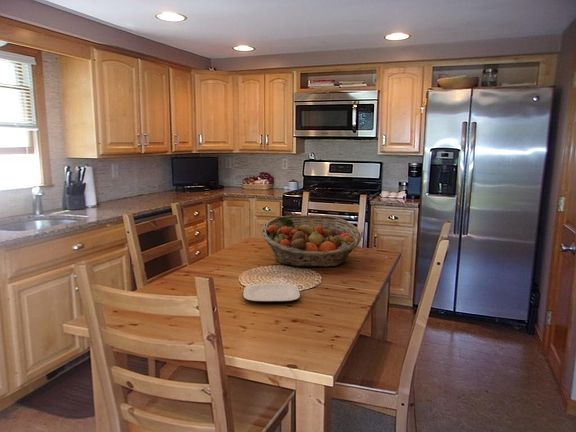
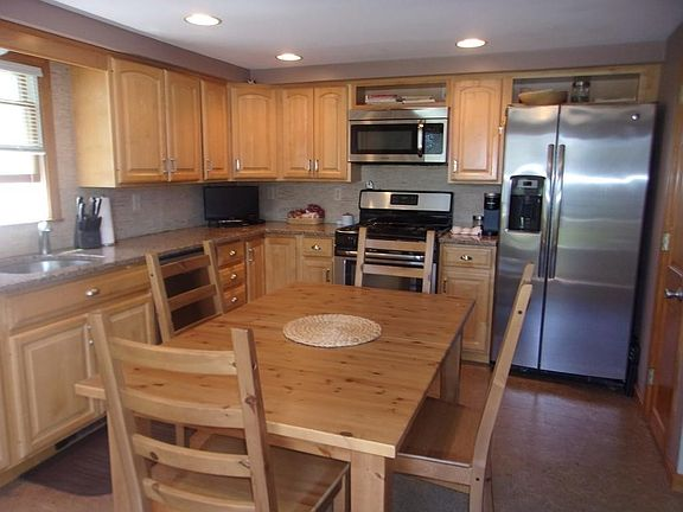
- fruit basket [261,214,362,268]
- plate [242,283,301,303]
